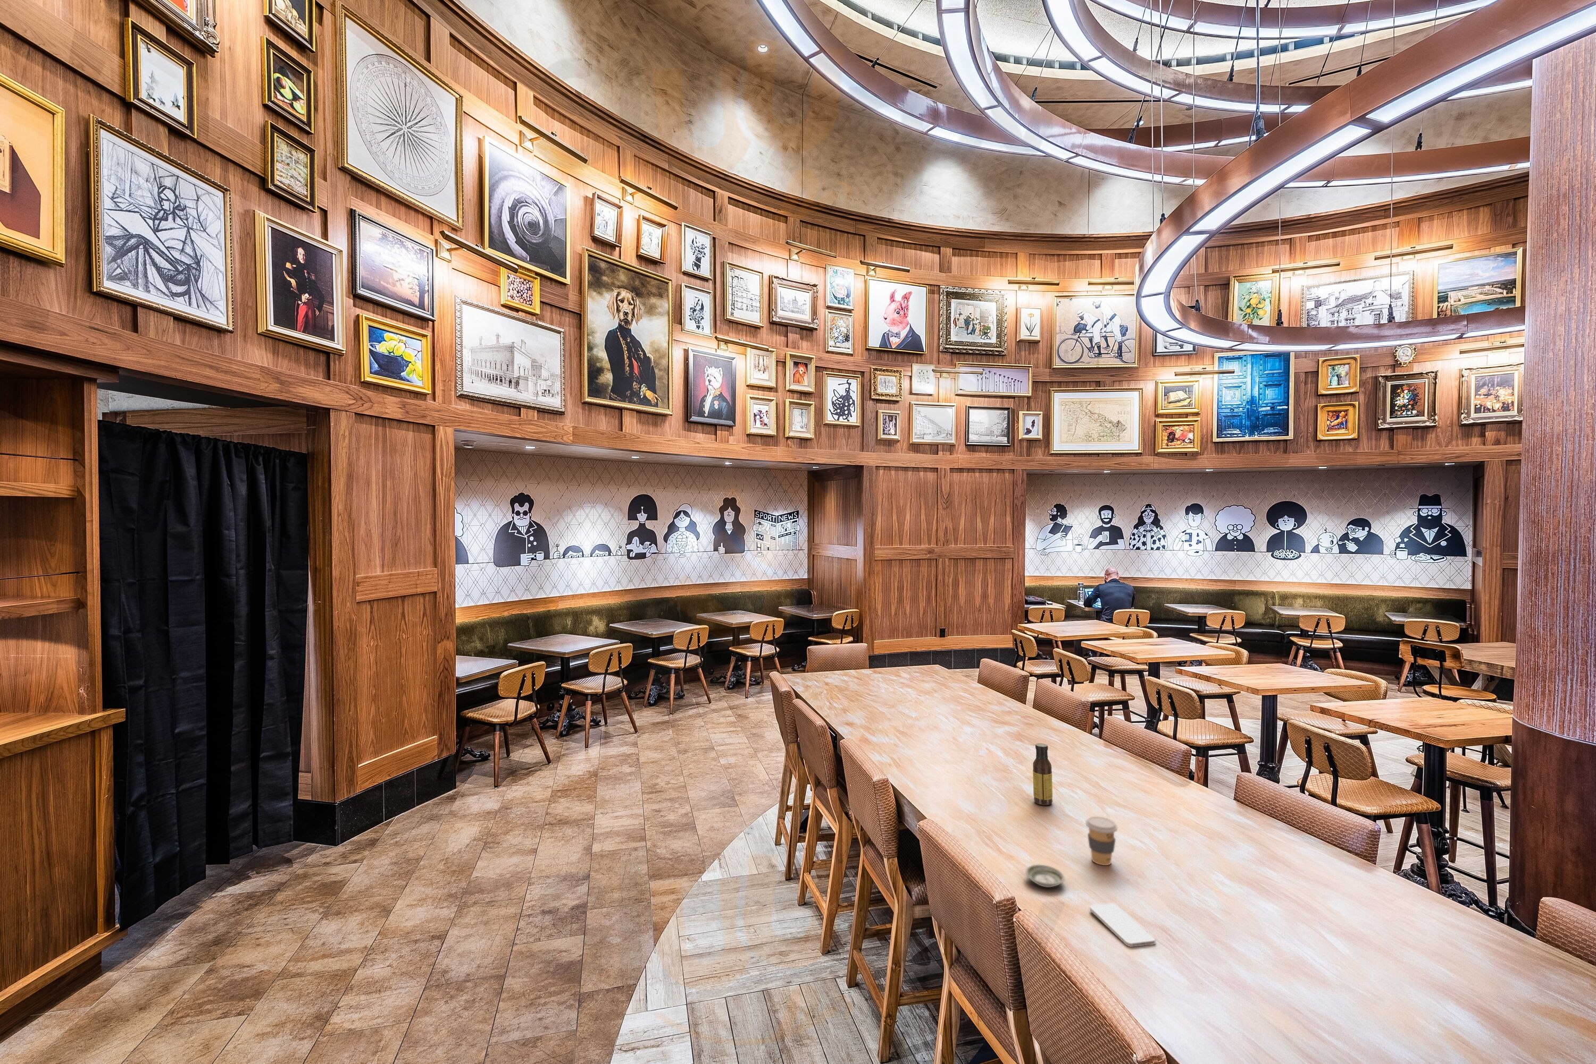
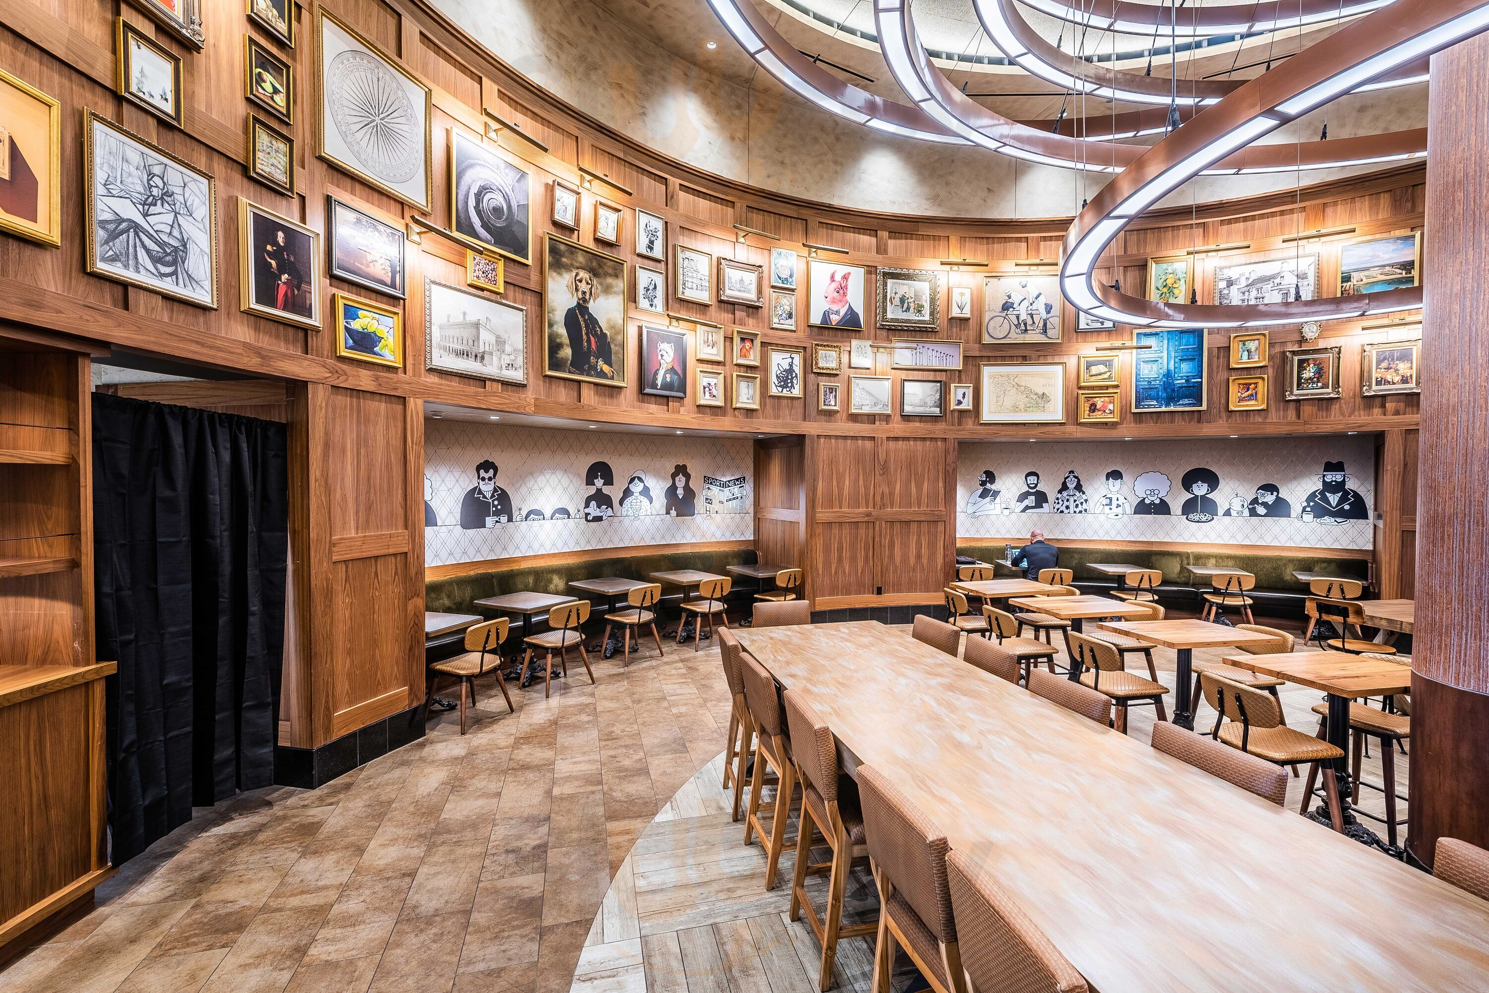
- smartphone [1090,902,1155,948]
- saucer [1024,863,1065,888]
- coffee cup [1085,816,1118,866]
- sauce bottle [1033,742,1053,806]
